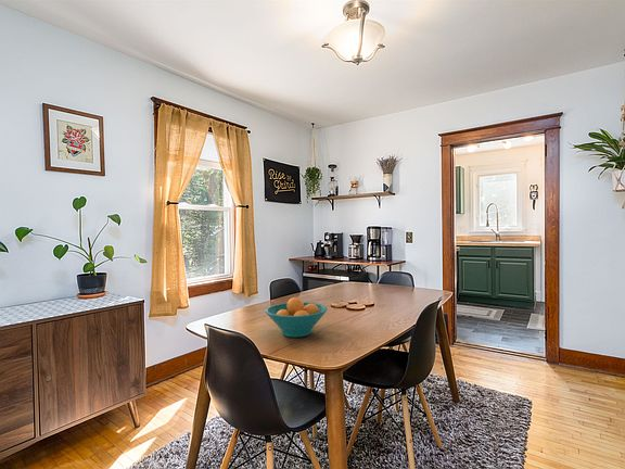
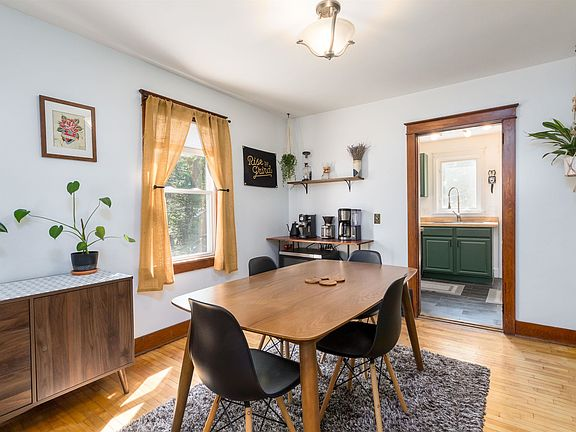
- fruit bowl [265,296,328,339]
